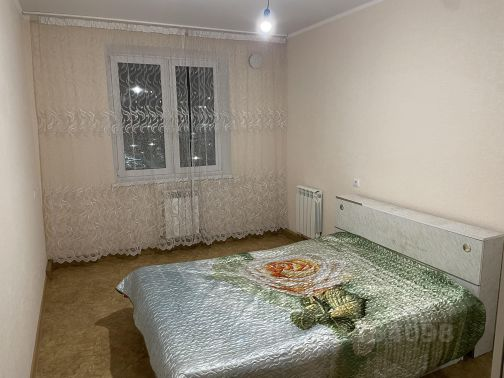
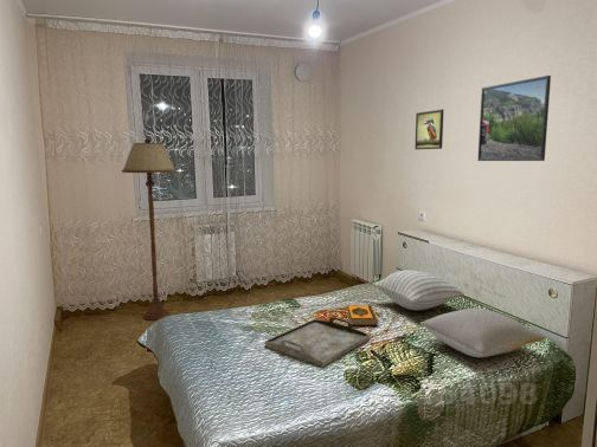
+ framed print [476,74,552,162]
+ serving tray [264,316,371,368]
+ pillow [372,268,466,312]
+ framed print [413,109,445,150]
+ floor lamp [121,137,178,322]
+ hardback book [346,304,379,326]
+ pillow [419,307,547,358]
